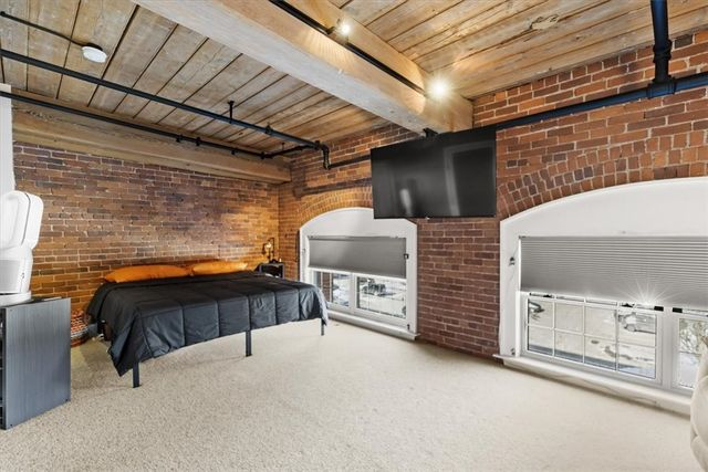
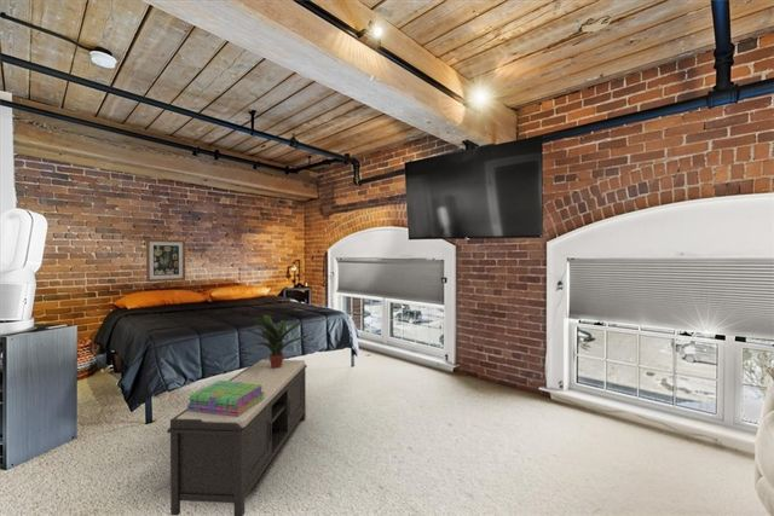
+ stack of books [186,379,265,416]
+ wall art [145,238,186,283]
+ bench [166,358,308,516]
+ potted plant [244,314,305,369]
